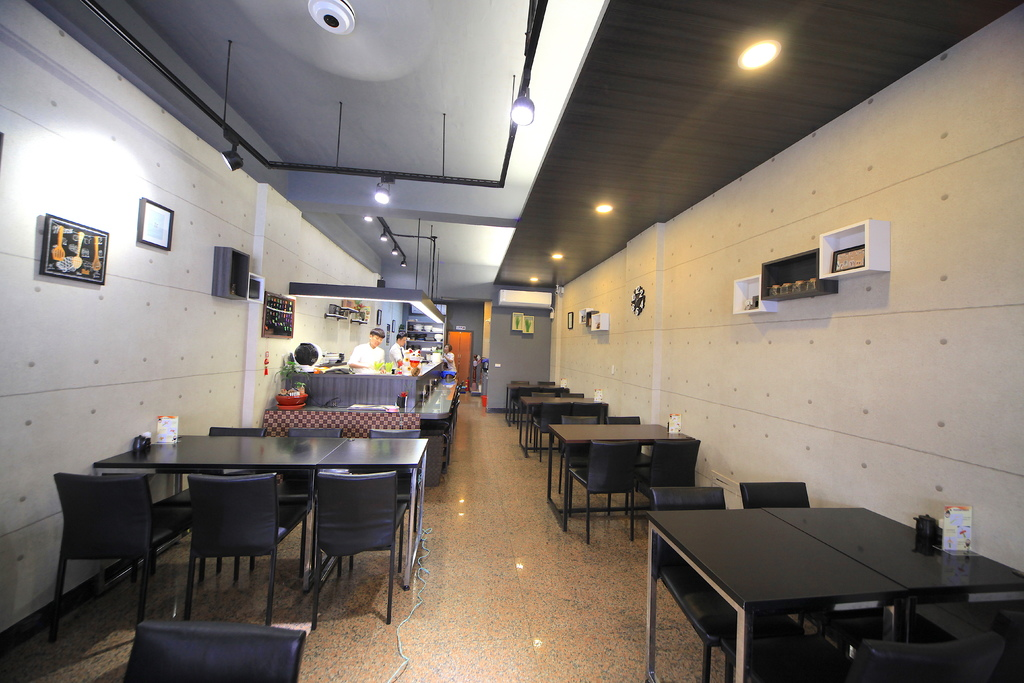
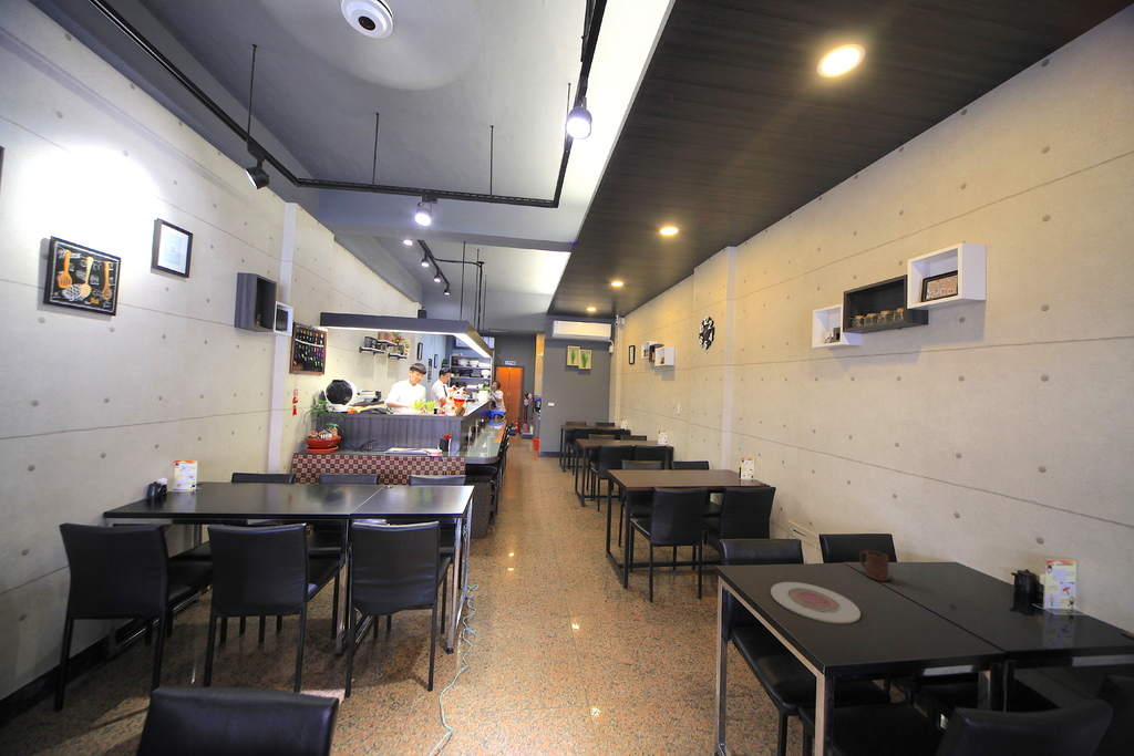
+ cup [858,549,889,582]
+ plate [770,581,862,624]
